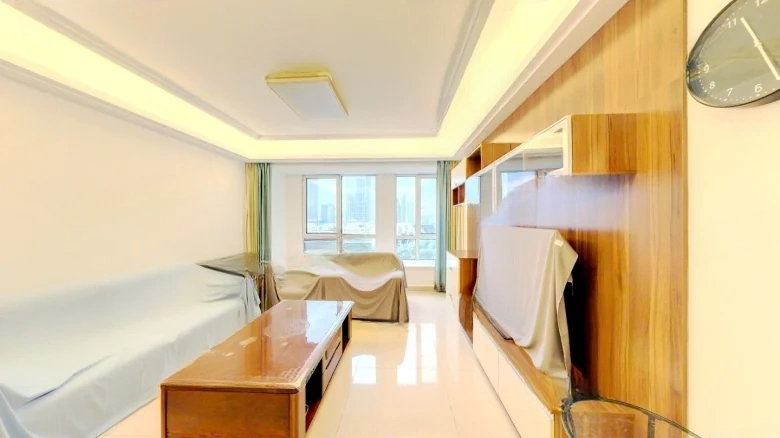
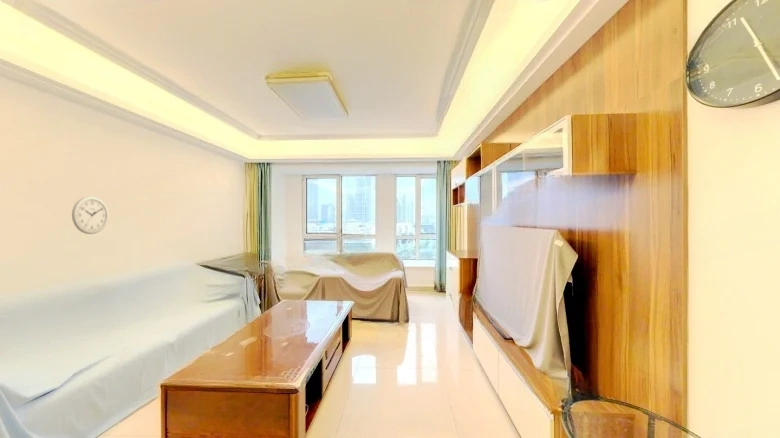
+ wall clock [71,195,109,235]
